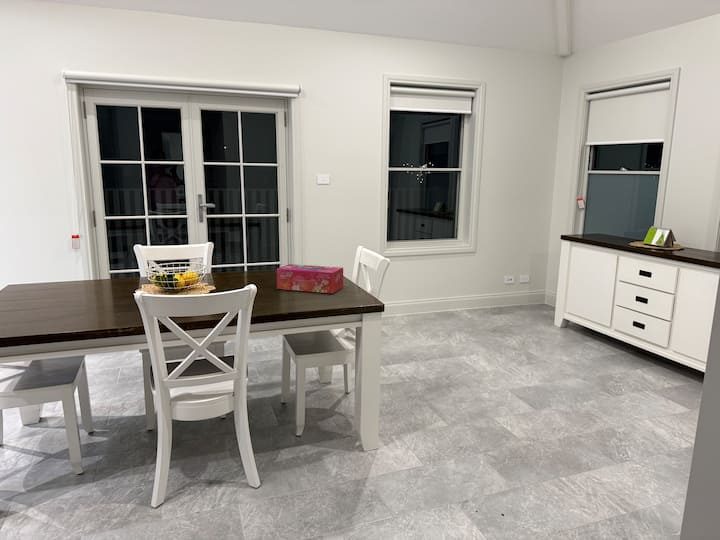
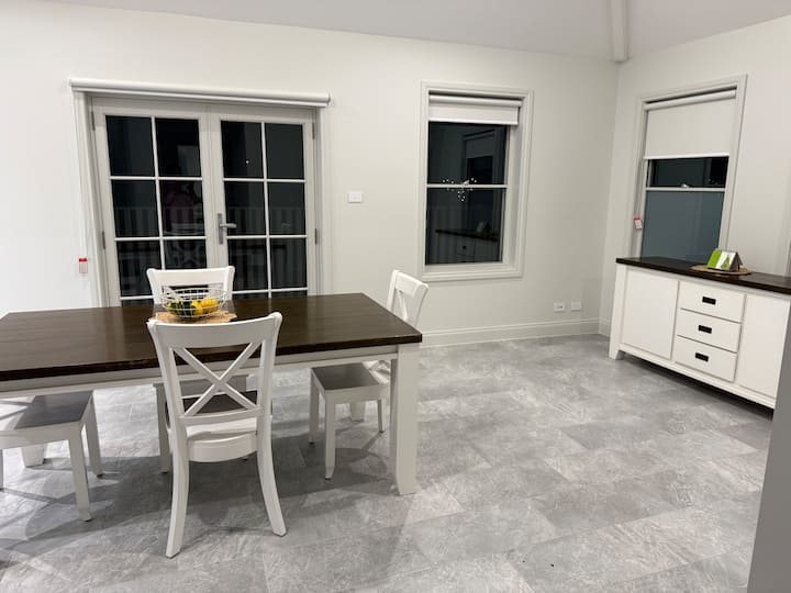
- tissue box [276,263,344,294]
